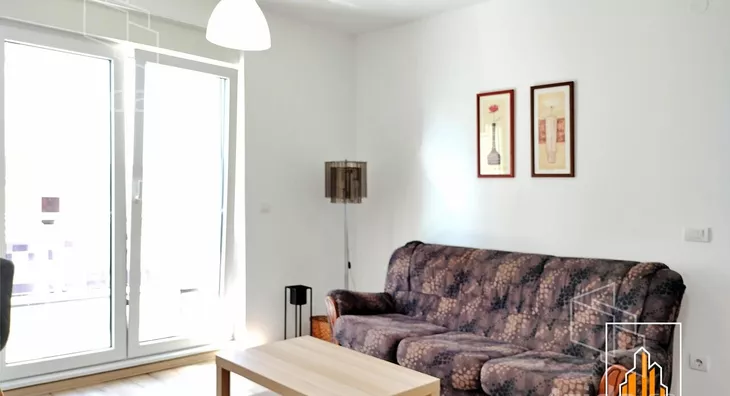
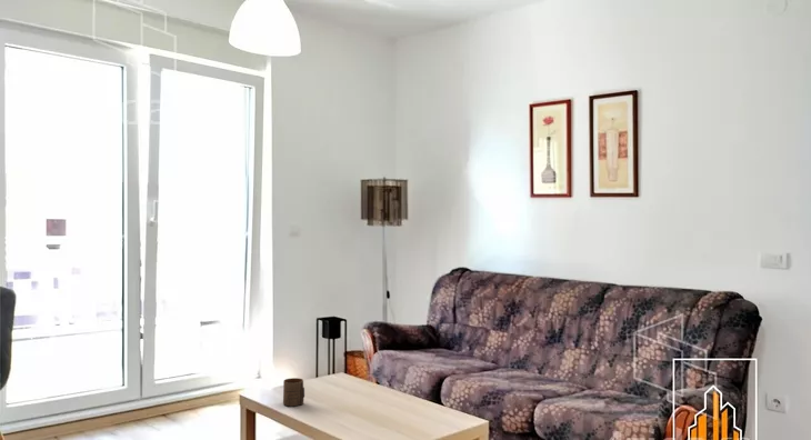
+ cup [282,377,306,408]
